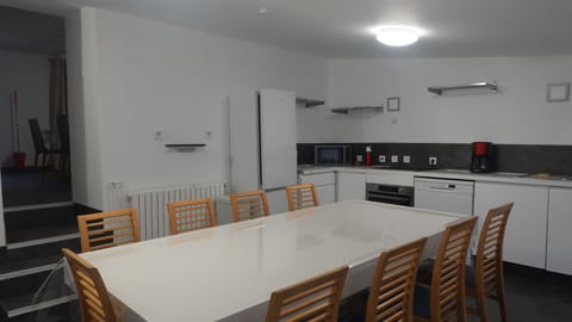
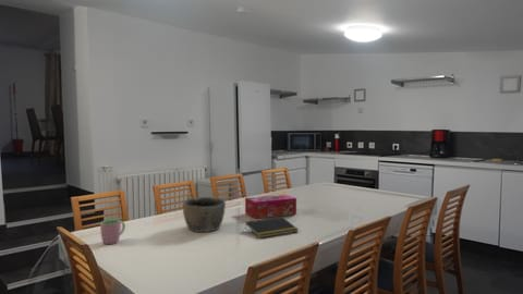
+ cup [99,219,126,245]
+ tissue box [244,194,297,220]
+ bowl [181,196,227,233]
+ notepad [244,216,300,240]
